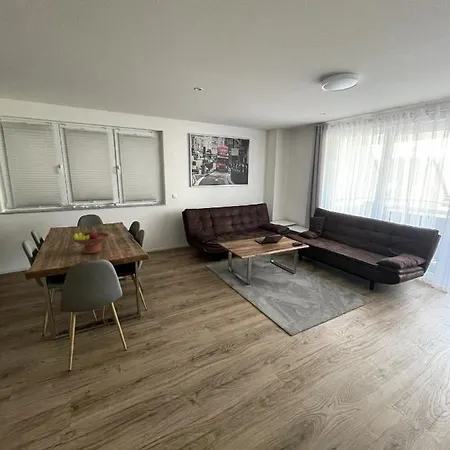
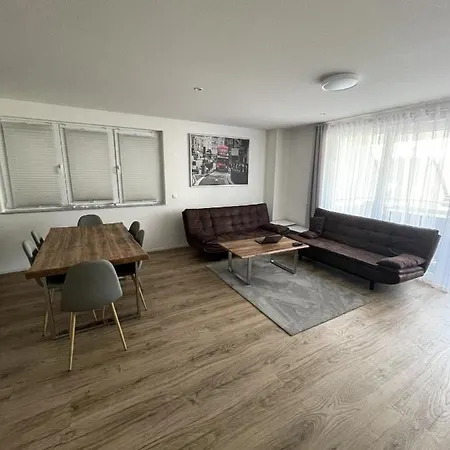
- fruit bowl [71,230,110,254]
